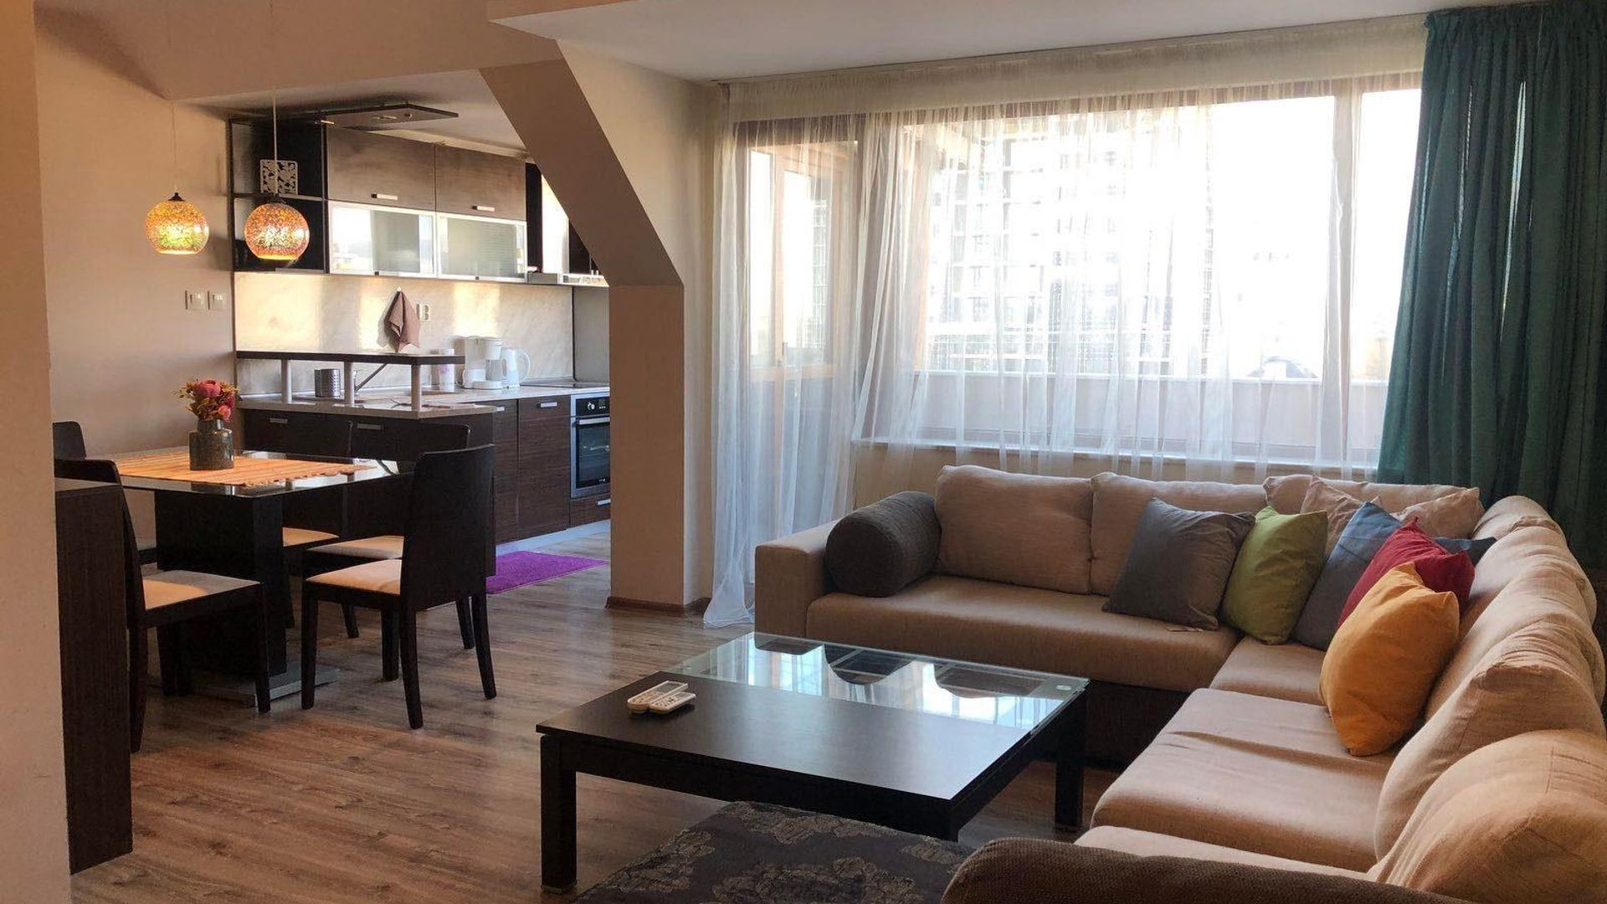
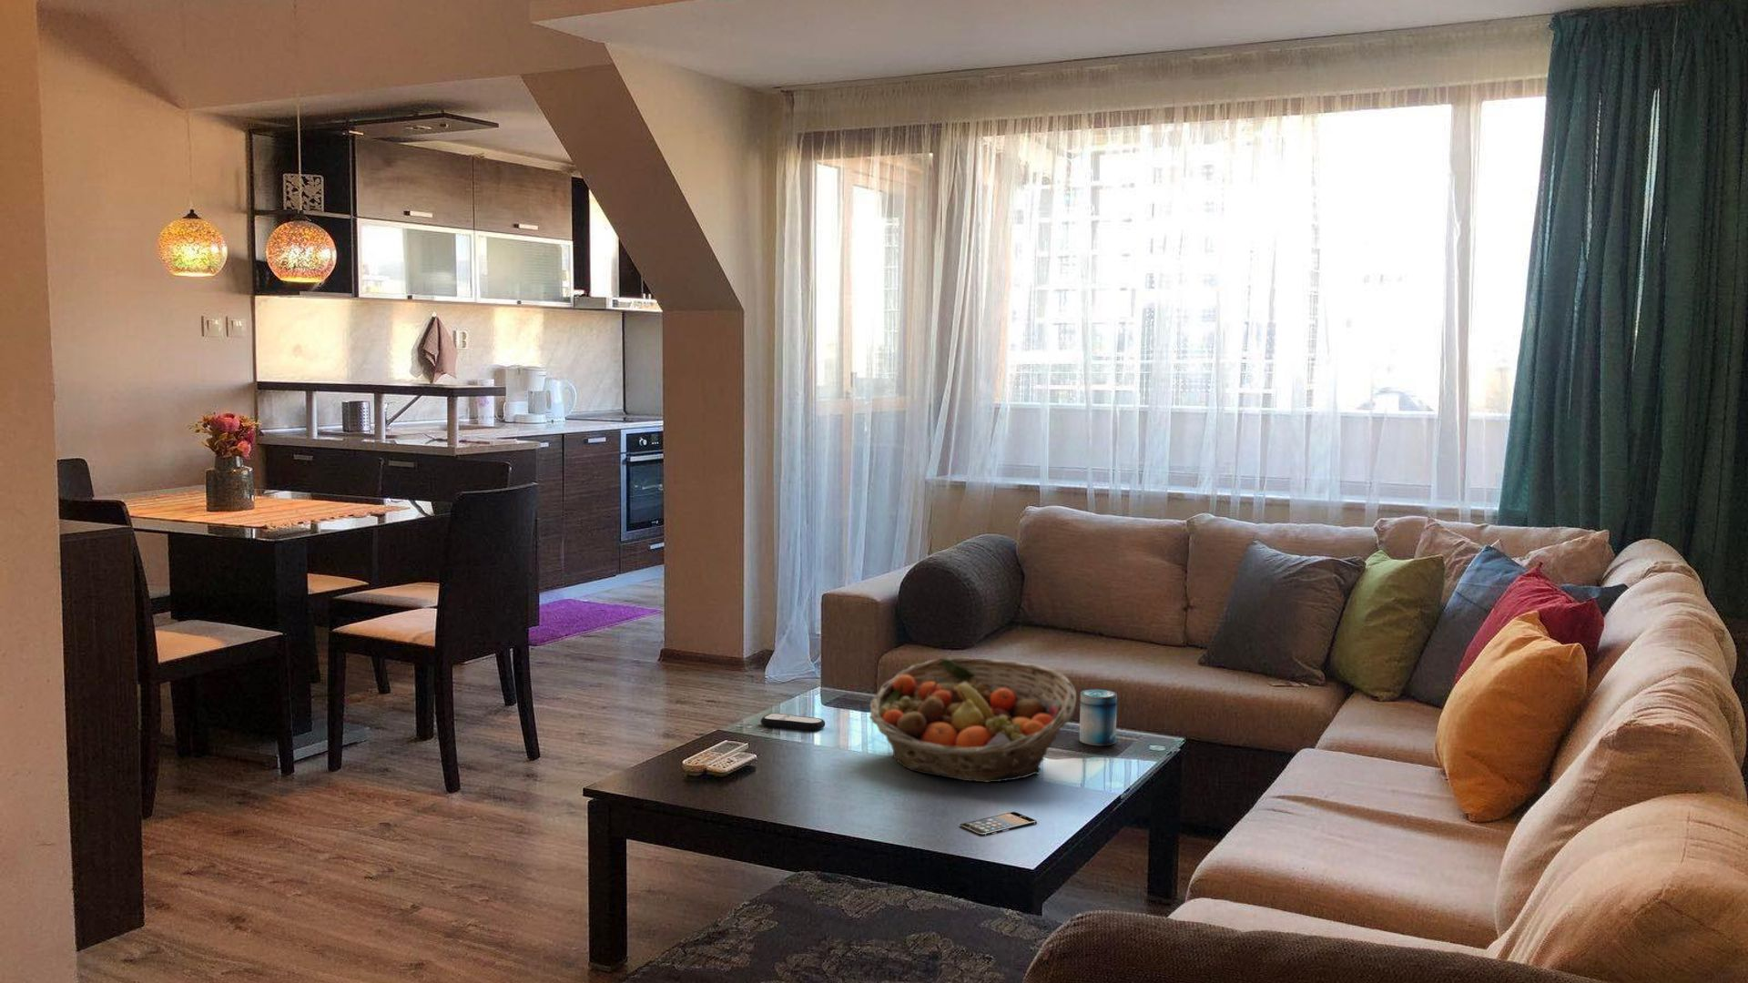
+ beverage can [1079,688,1118,747]
+ smartphone [959,811,1037,838]
+ fruit basket [868,657,1077,784]
+ remote control [760,713,826,732]
